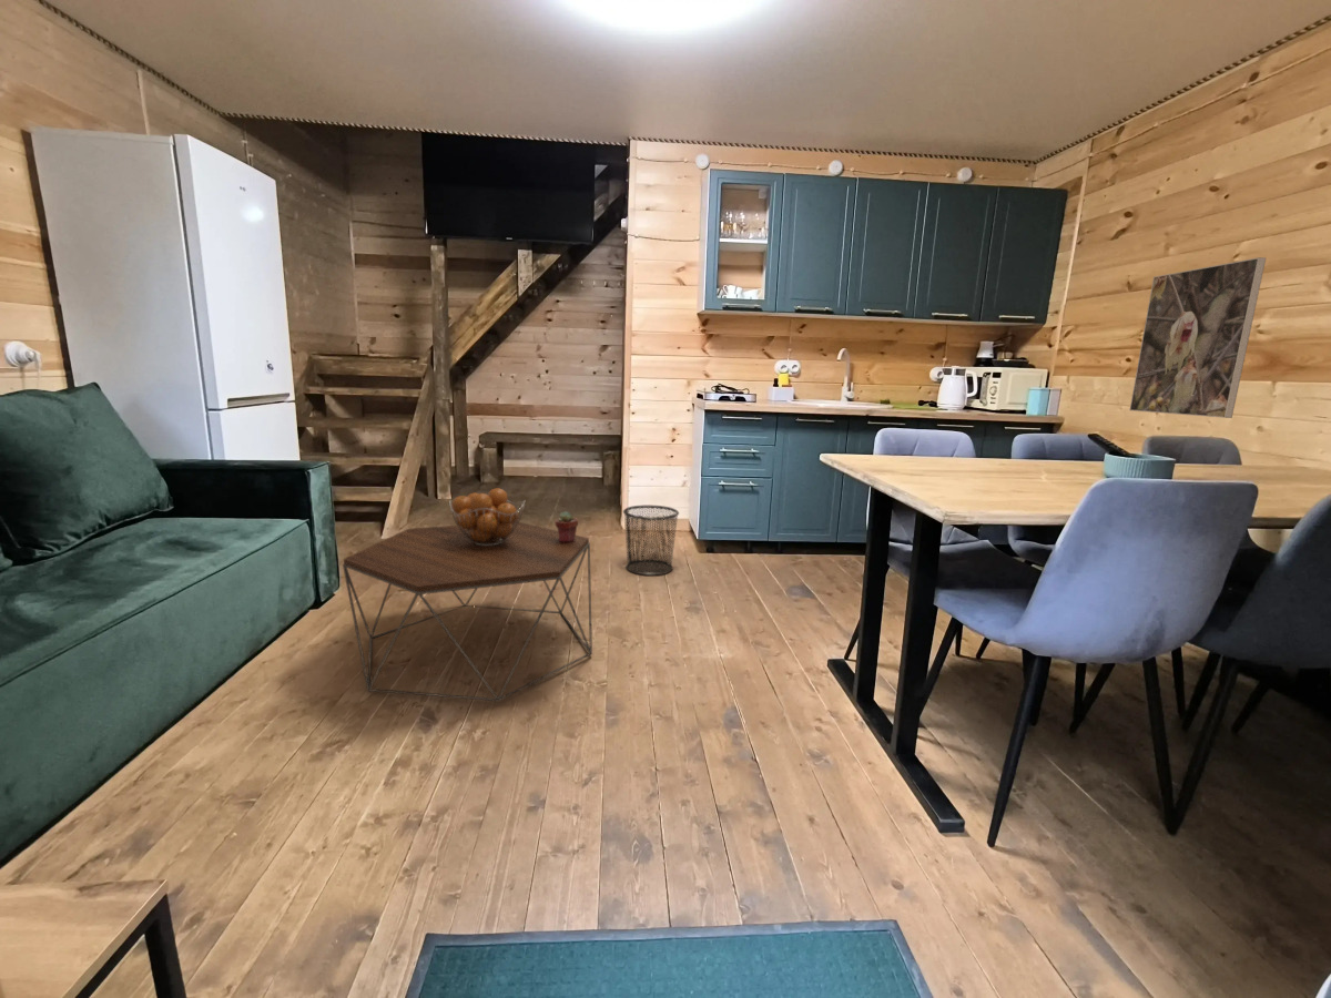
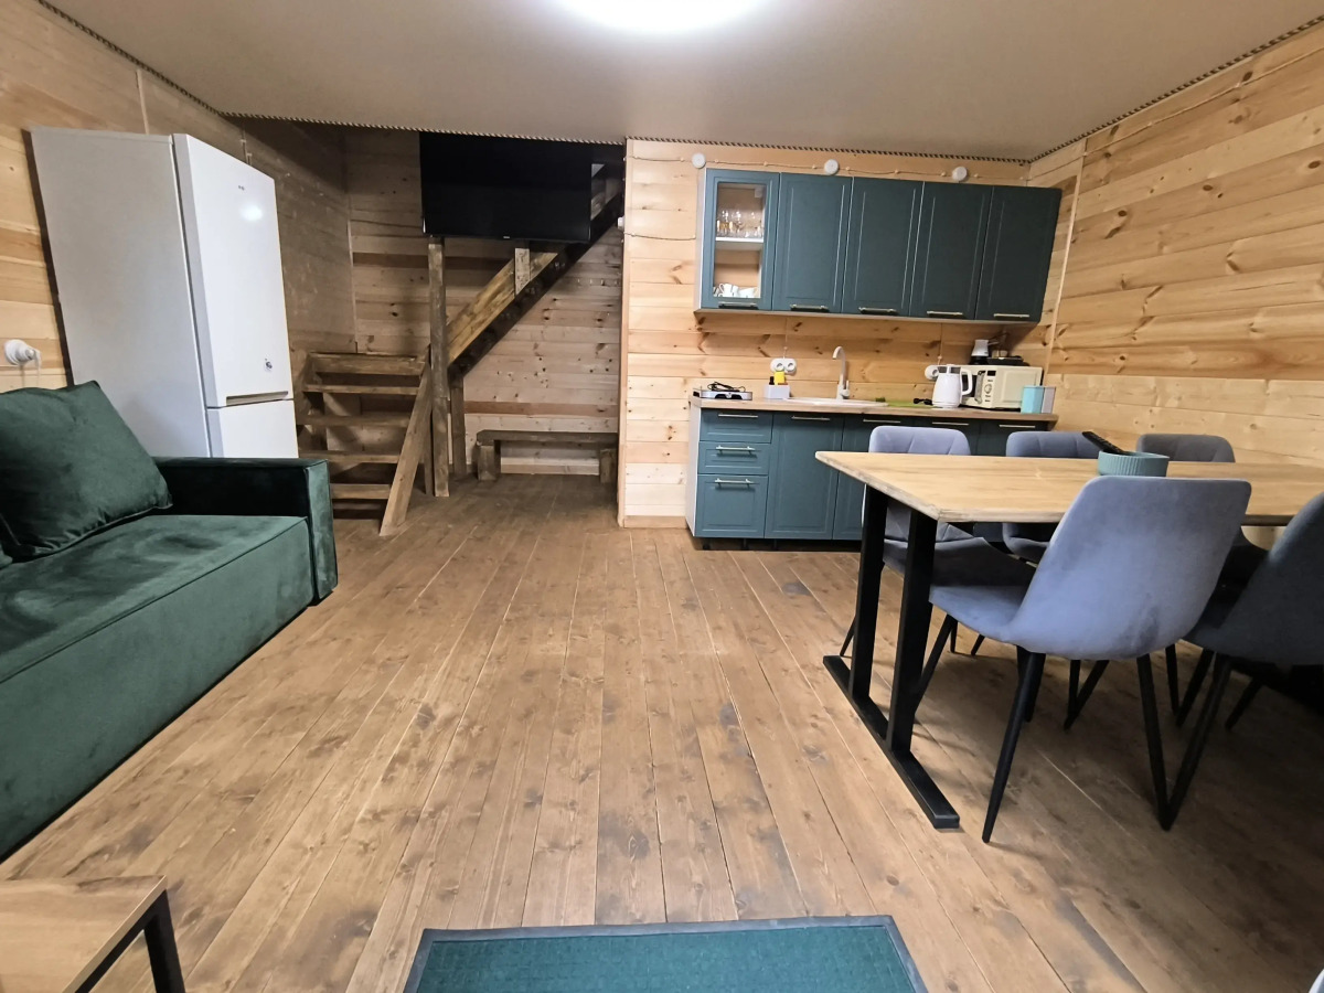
- coffee table [342,521,593,702]
- waste bin [622,505,680,577]
- fruit basket [448,488,526,546]
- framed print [1128,256,1267,419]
- potted succulent [553,510,579,542]
